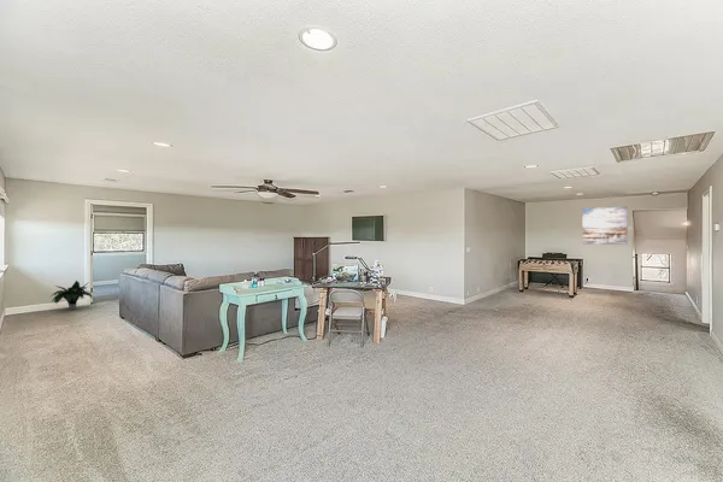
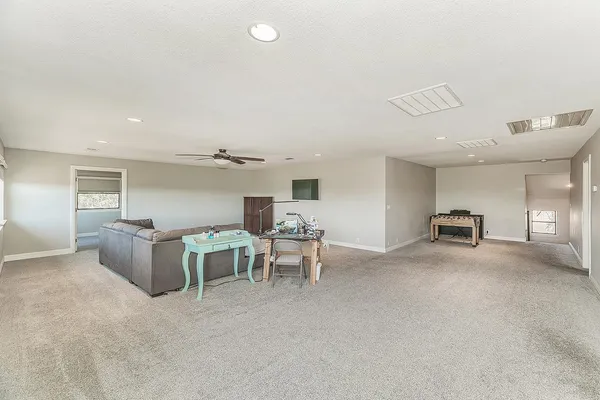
- potted plant [51,280,94,311]
- wall art [582,205,628,246]
